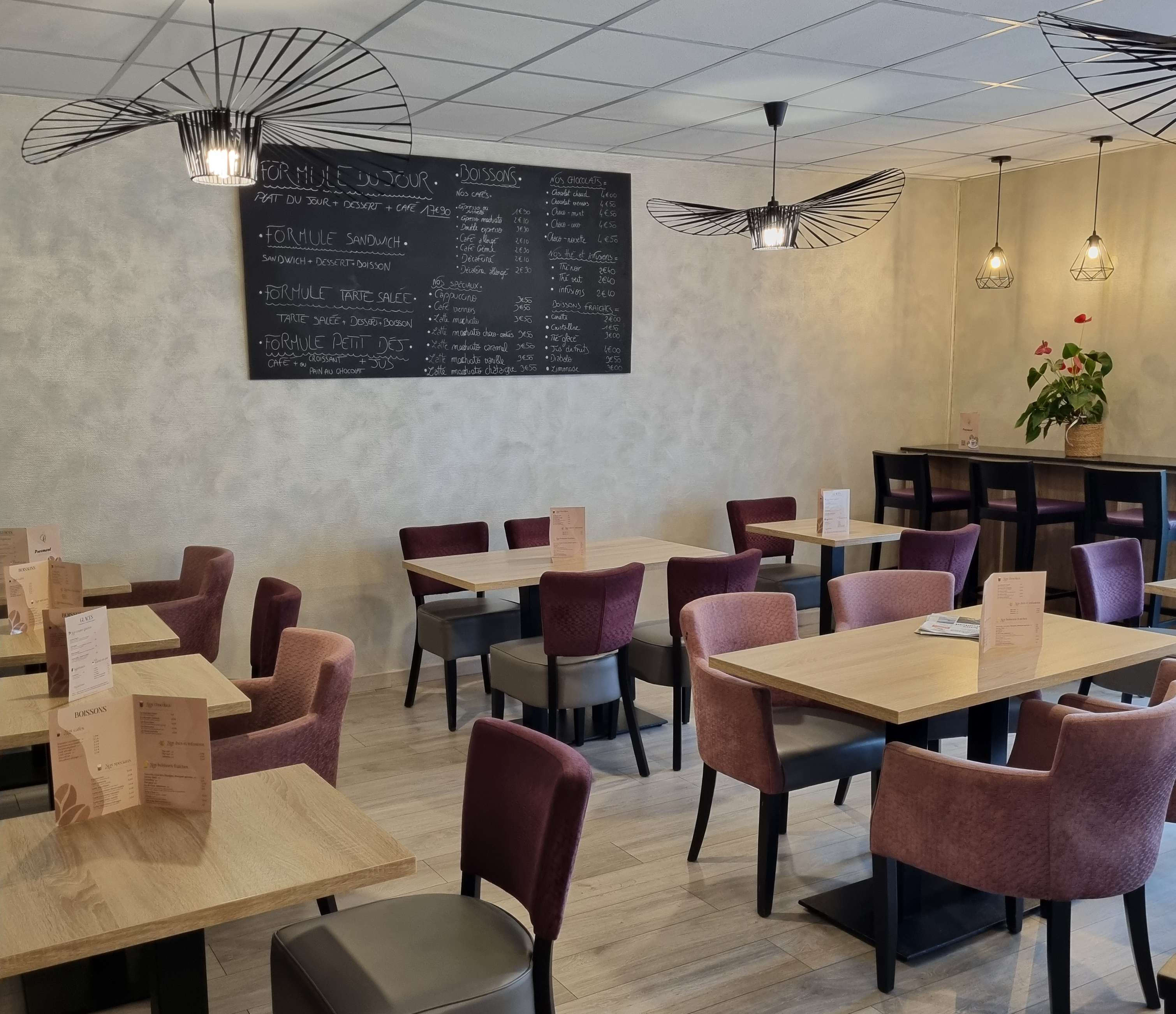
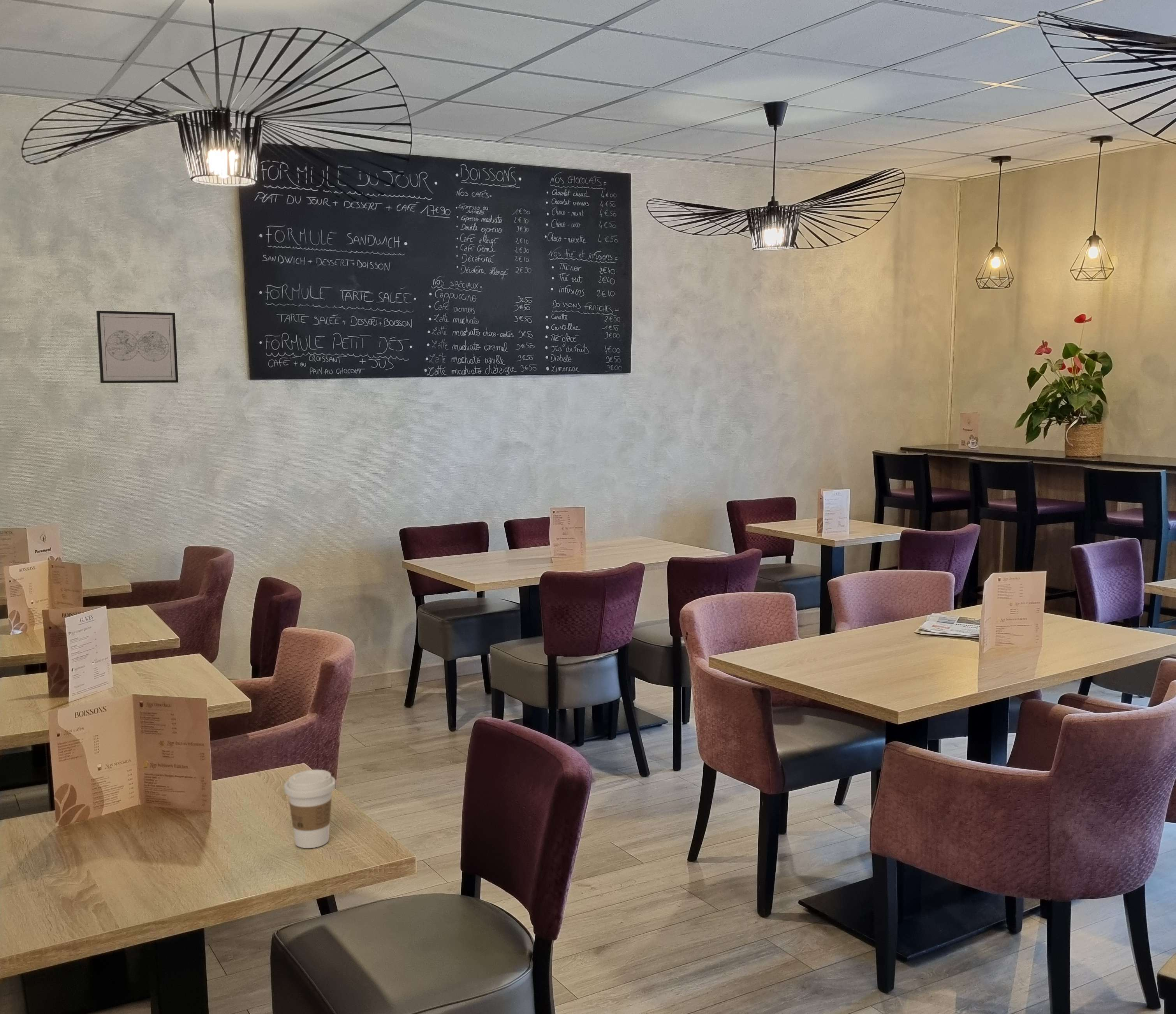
+ wall art [96,310,179,383]
+ coffee cup [283,769,336,849]
